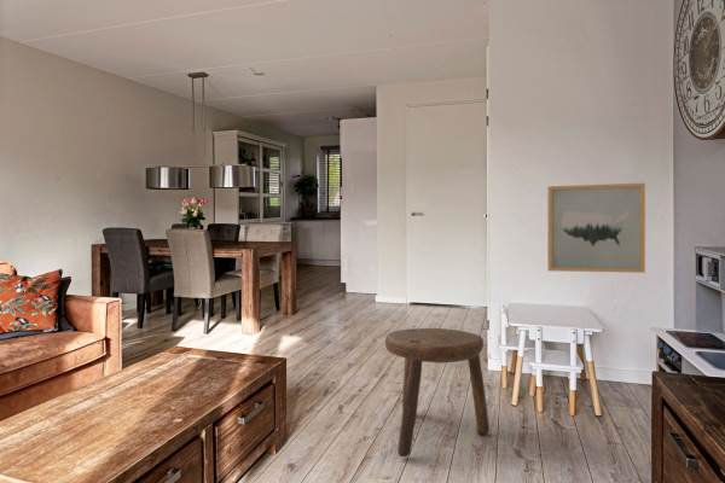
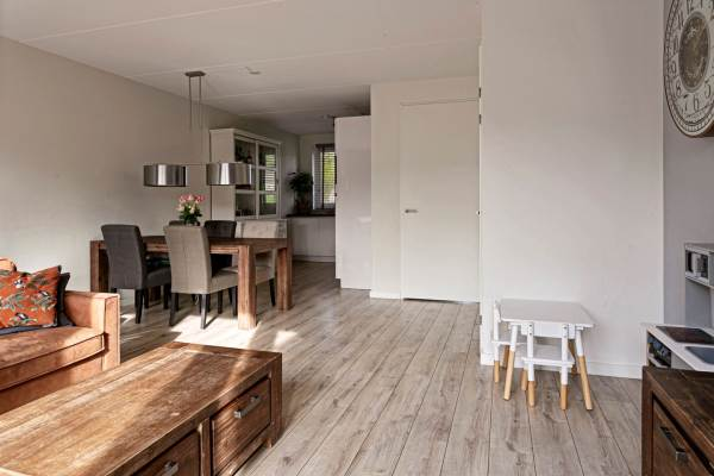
- stool [384,327,491,458]
- wall art [546,182,646,274]
